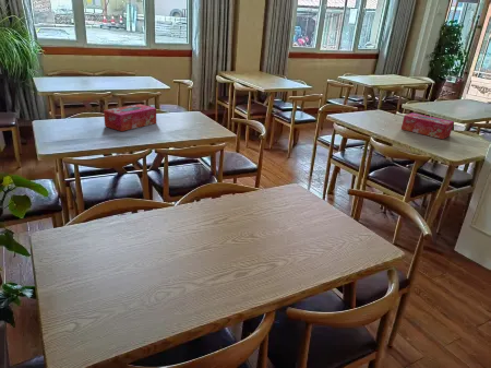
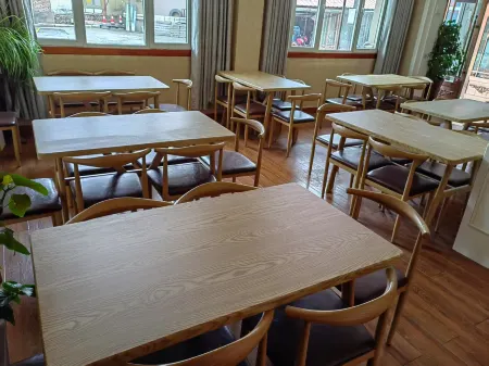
- tissue box [103,103,157,132]
- tissue box [400,112,455,140]
